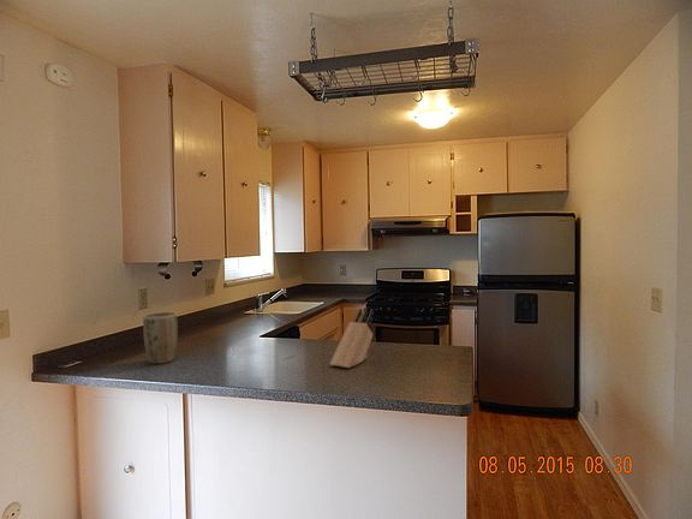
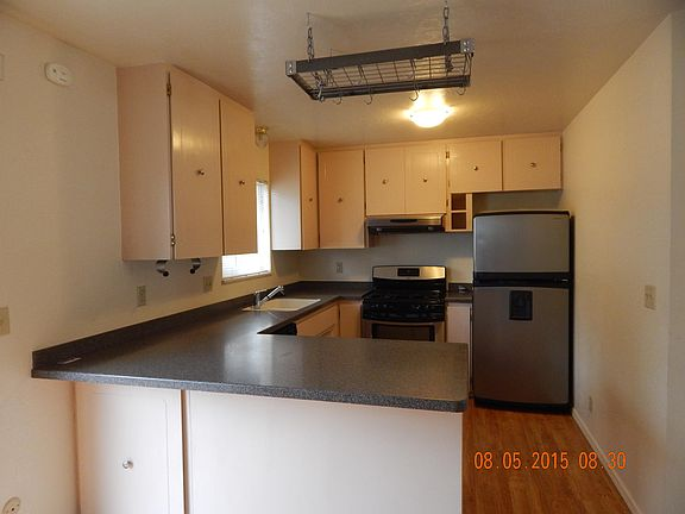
- plant pot [142,311,179,365]
- knife block [329,308,375,369]
